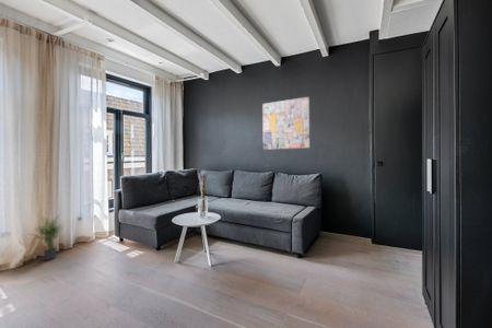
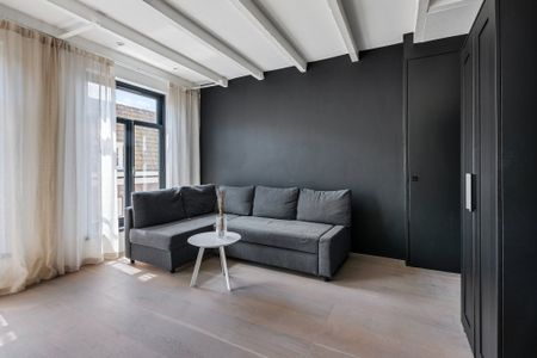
- wall art [261,96,311,151]
- potted plant [28,213,66,261]
